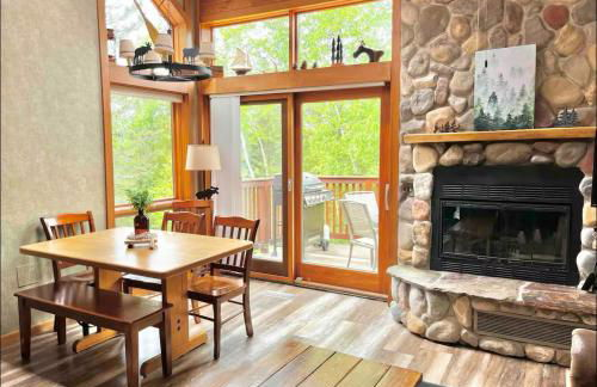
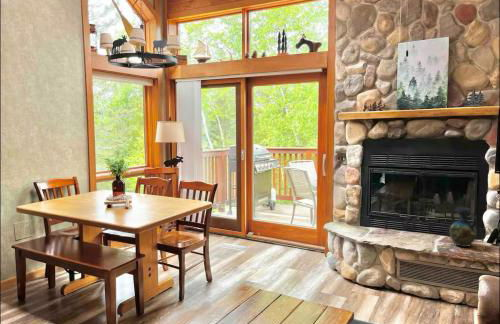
+ vase [448,206,478,248]
